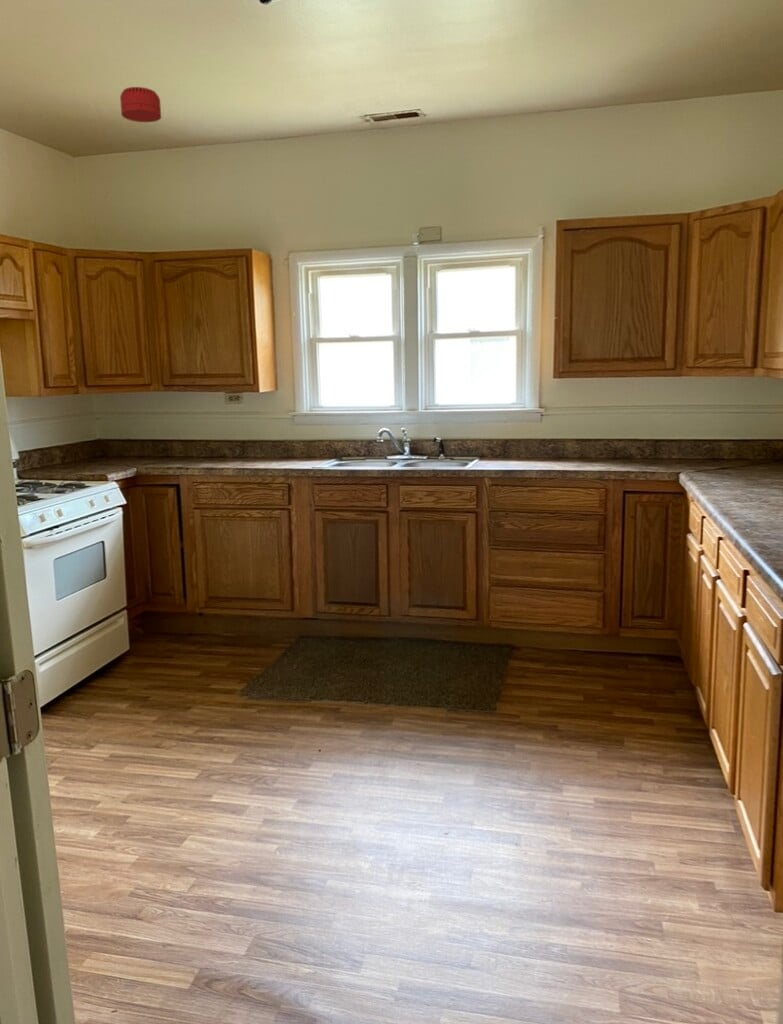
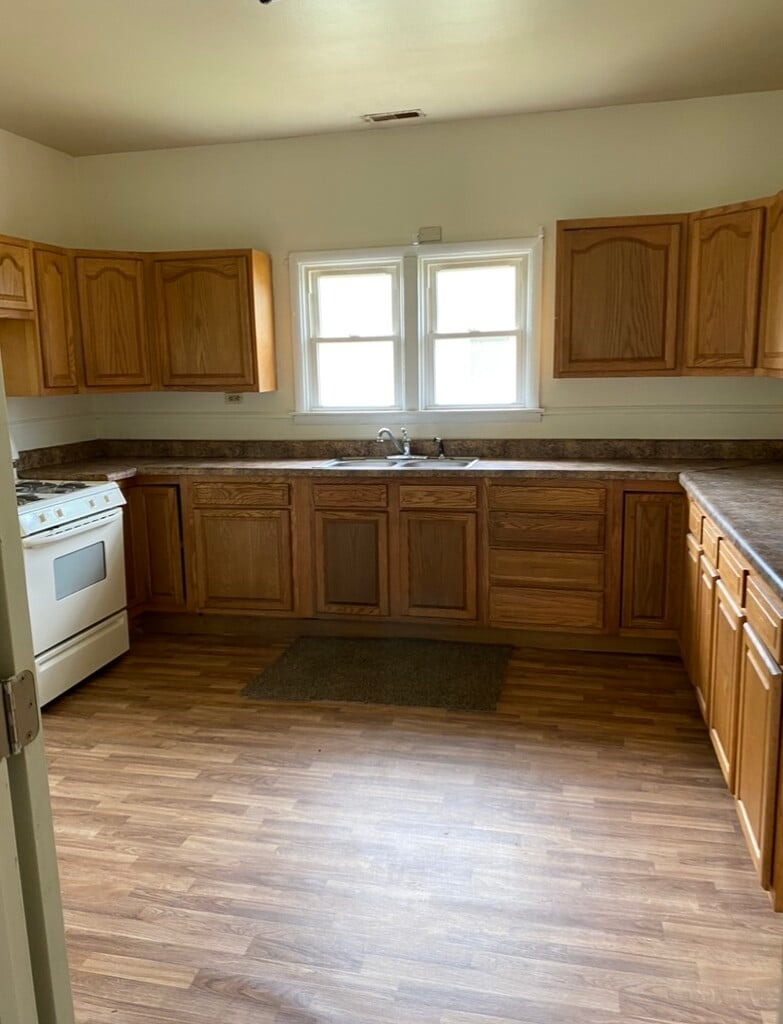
- smoke detector [119,86,162,123]
